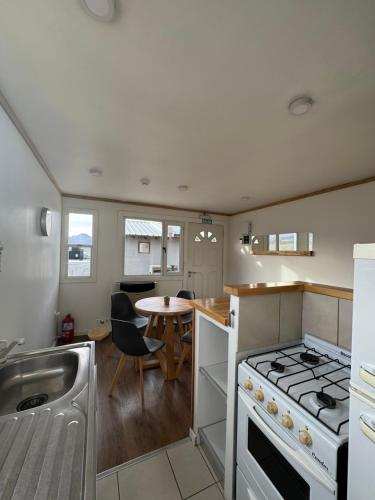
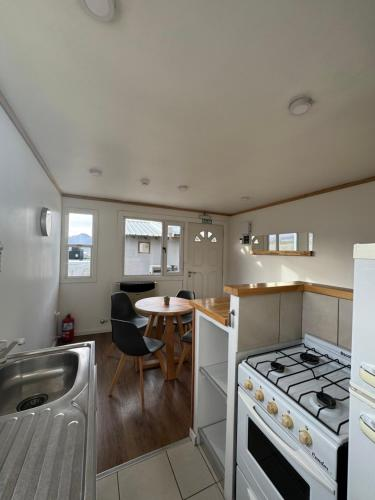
- basket [87,318,112,342]
